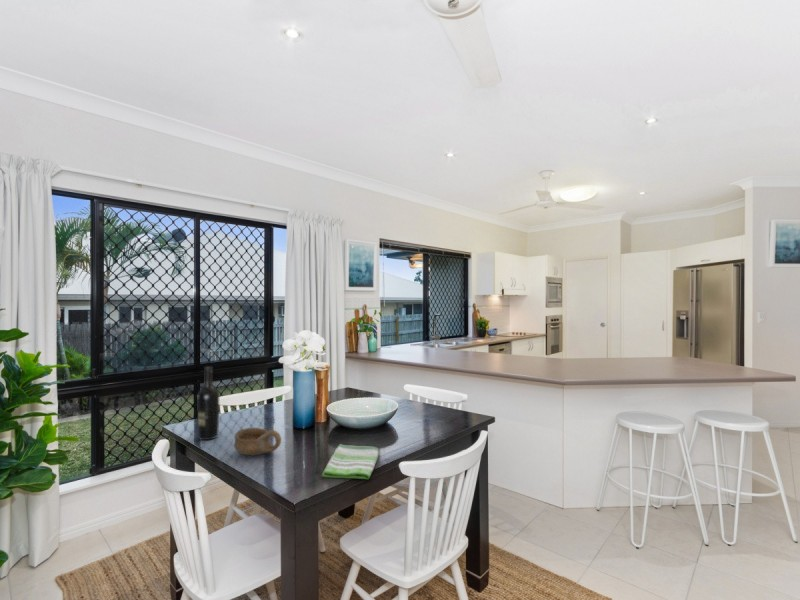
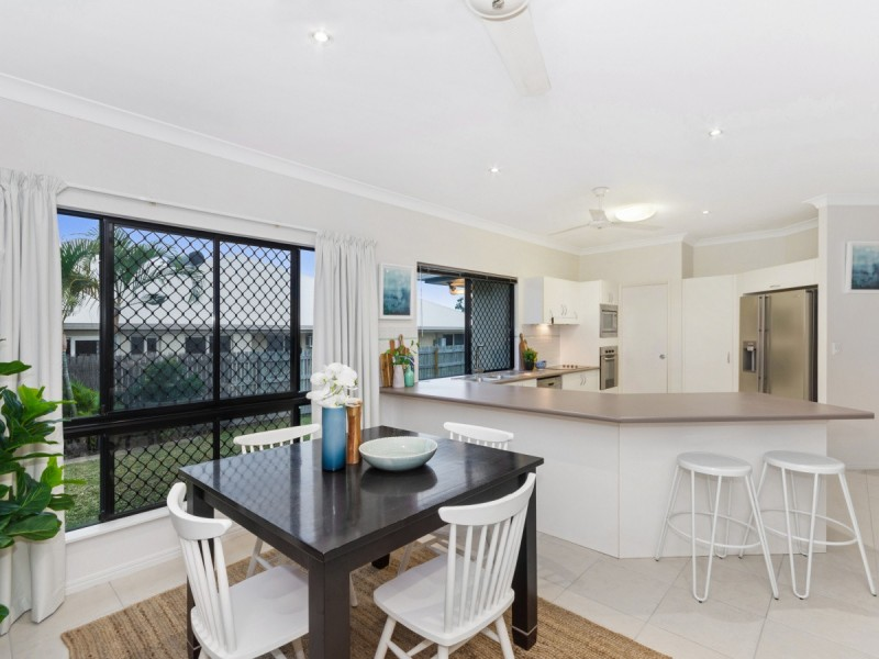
- wine bottle [196,366,220,441]
- dish towel [321,443,380,480]
- bowl [233,427,282,457]
